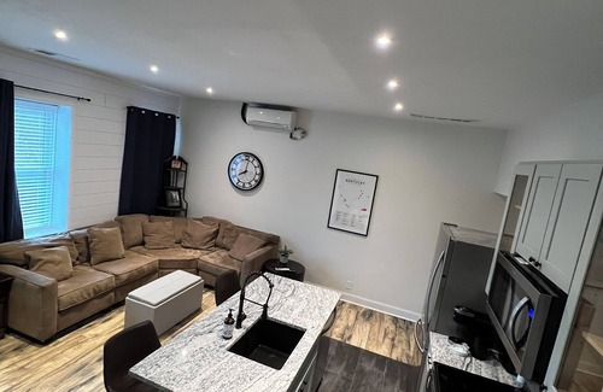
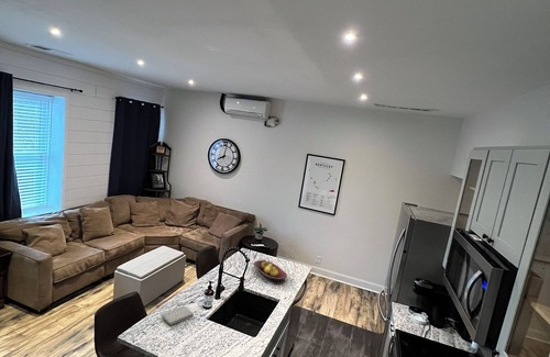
+ washcloth [160,305,195,326]
+ fruit bowl [253,259,288,283]
